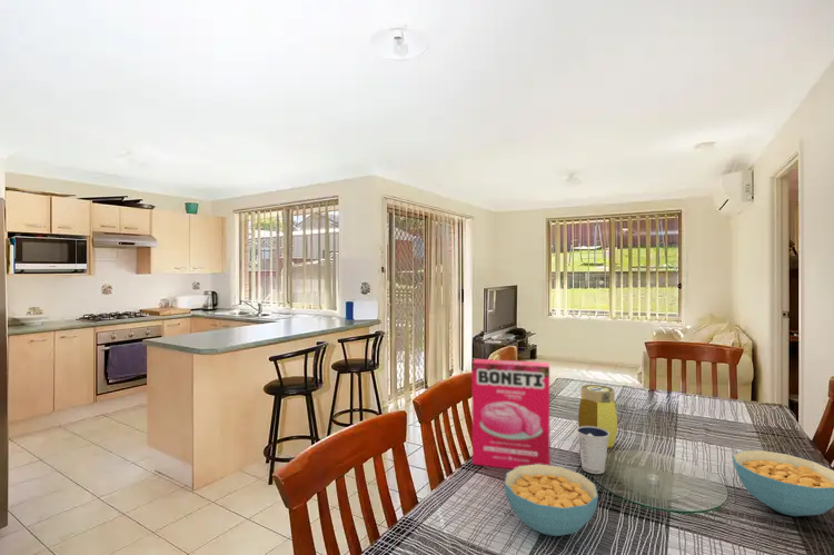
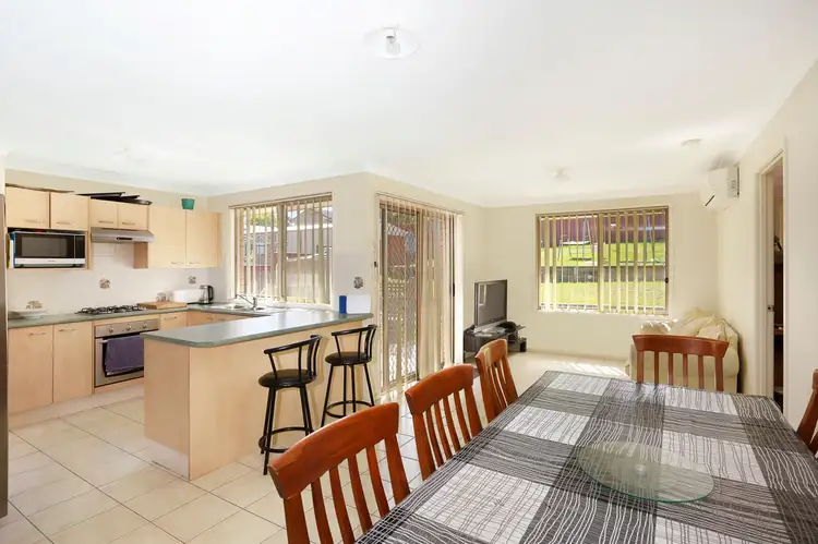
- cereal bowl [504,464,599,537]
- jar [577,384,618,449]
- cereal bowl [732,449,834,517]
- dixie cup [576,426,609,475]
- cereal box [470,358,552,470]
